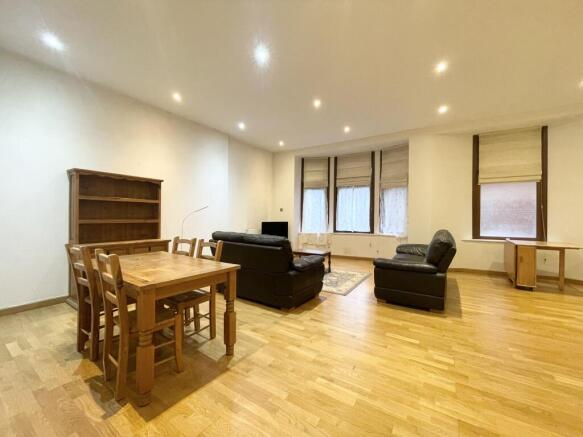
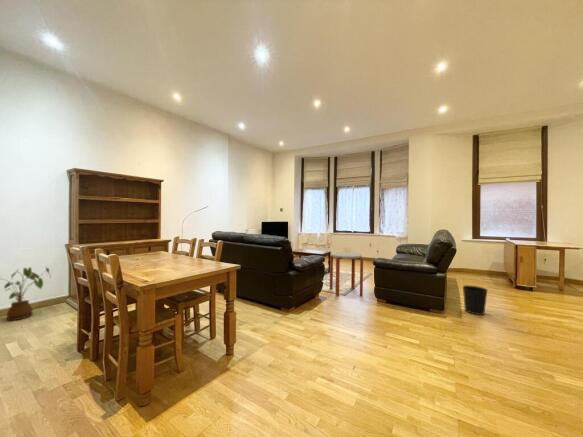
+ side table [329,251,364,297]
+ wastebasket [461,284,489,316]
+ house plant [0,266,52,321]
